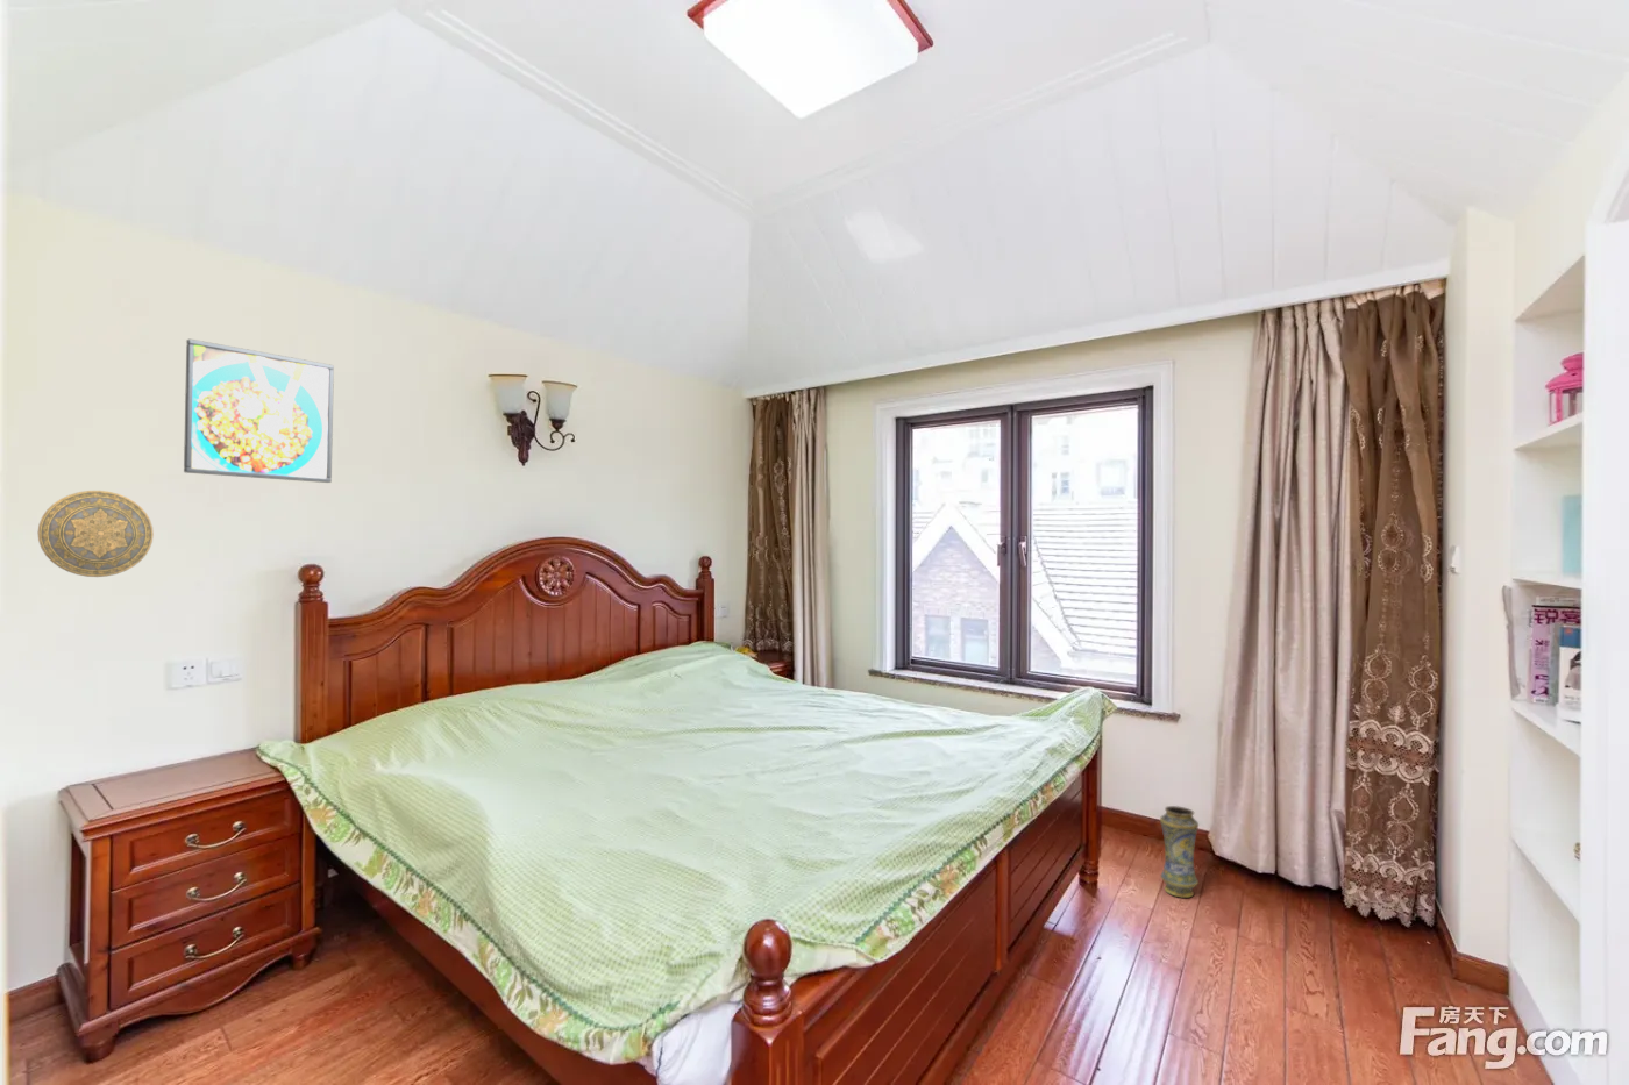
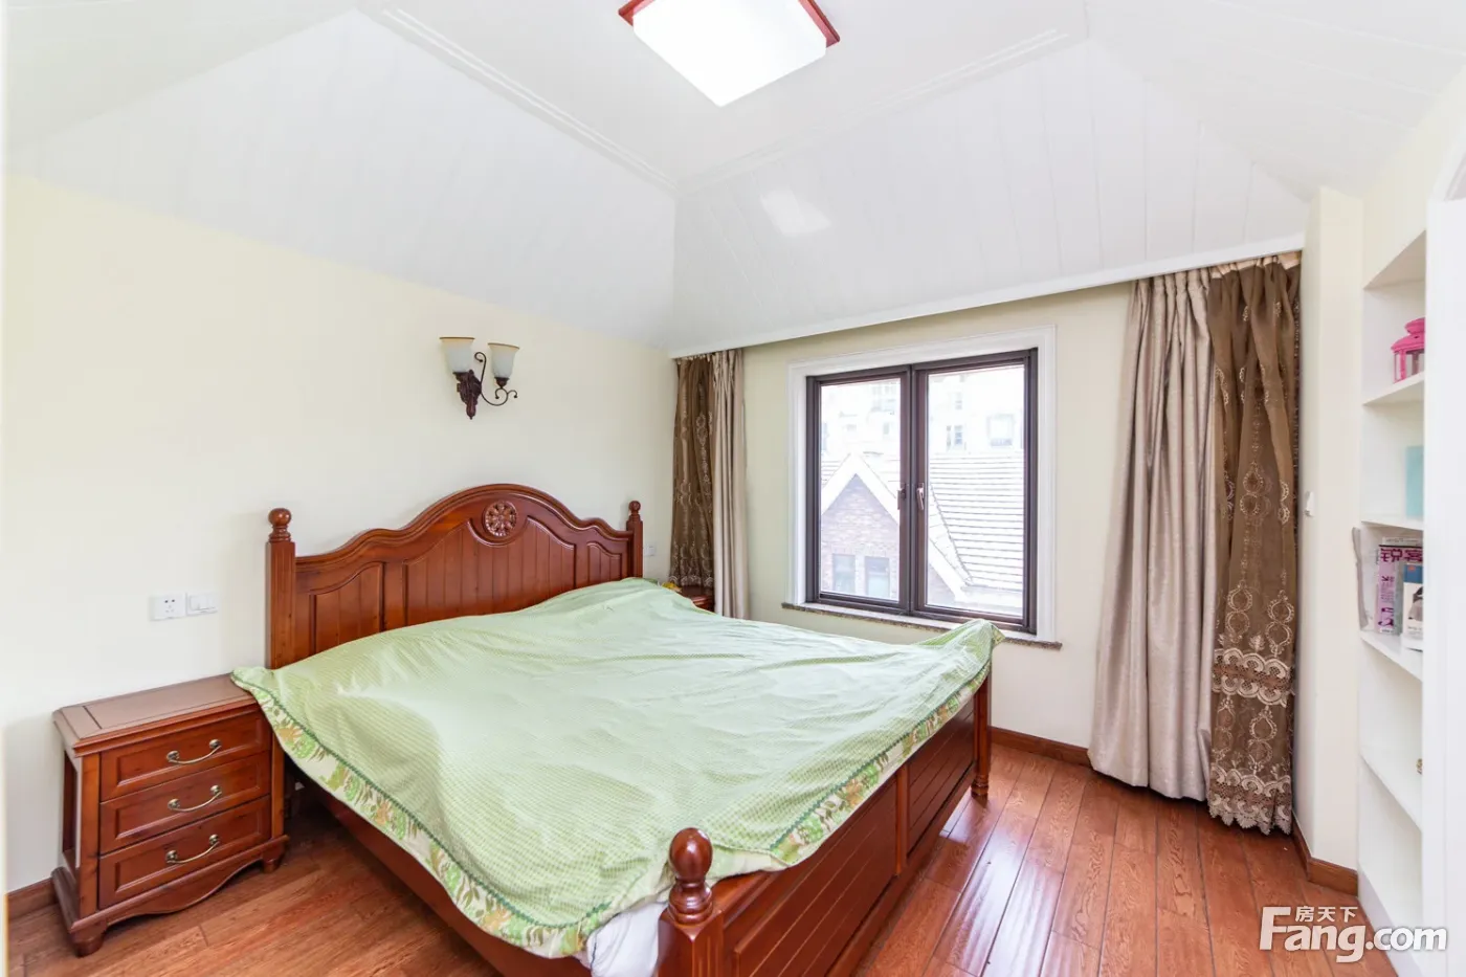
- decorative plate [38,489,155,578]
- vase [1159,805,1199,899]
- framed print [183,338,335,484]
